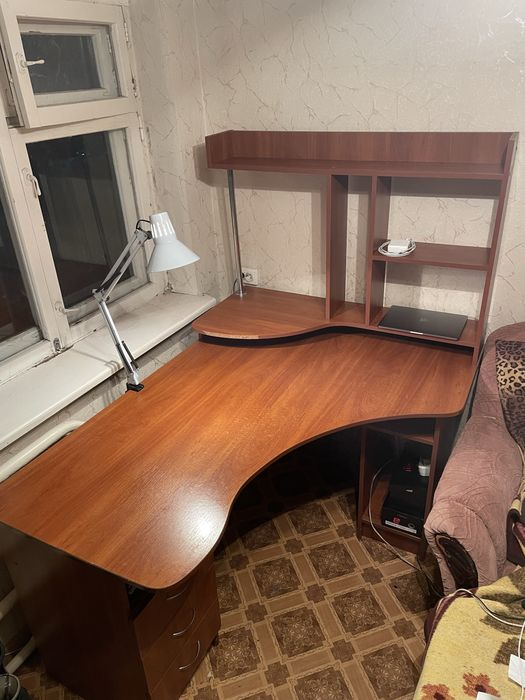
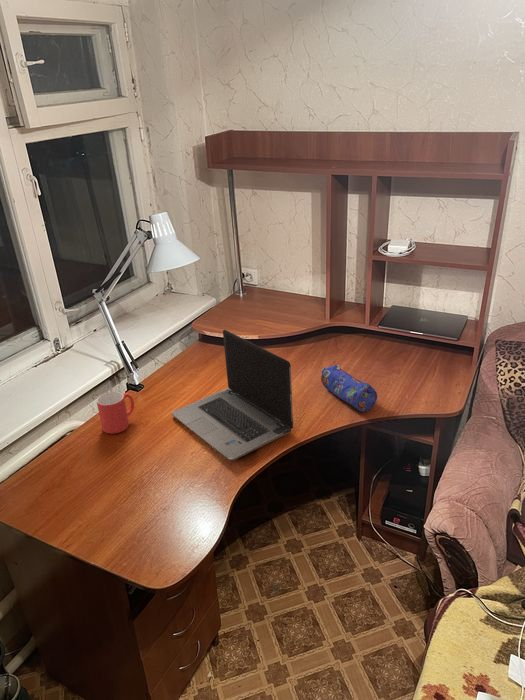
+ mug [96,391,135,435]
+ laptop computer [171,329,294,462]
+ pencil case [320,364,378,413]
